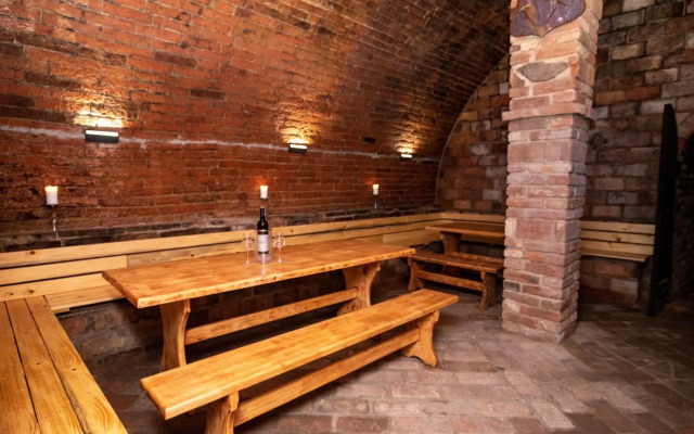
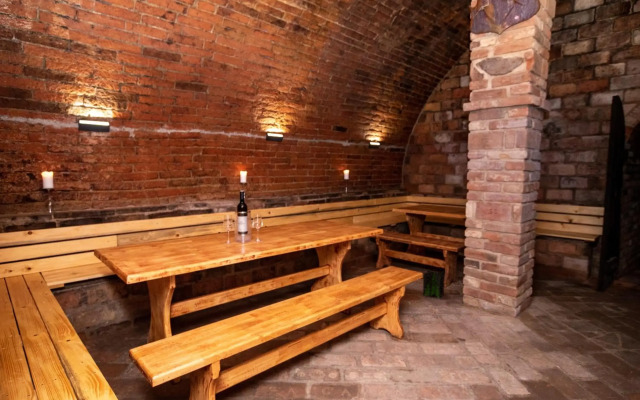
+ decorative plant [422,268,446,300]
